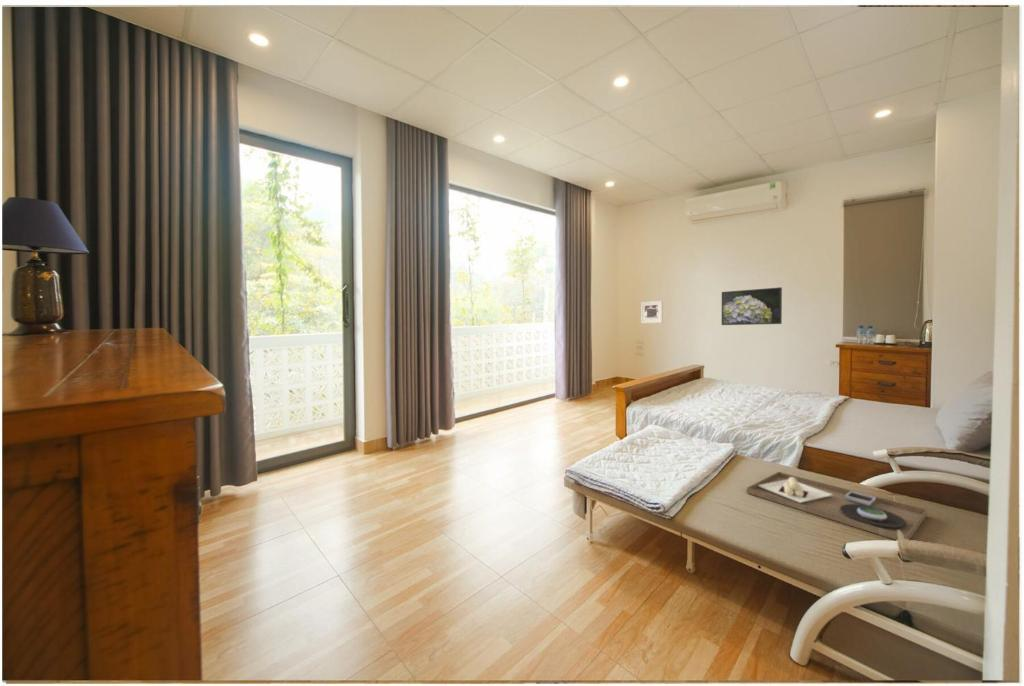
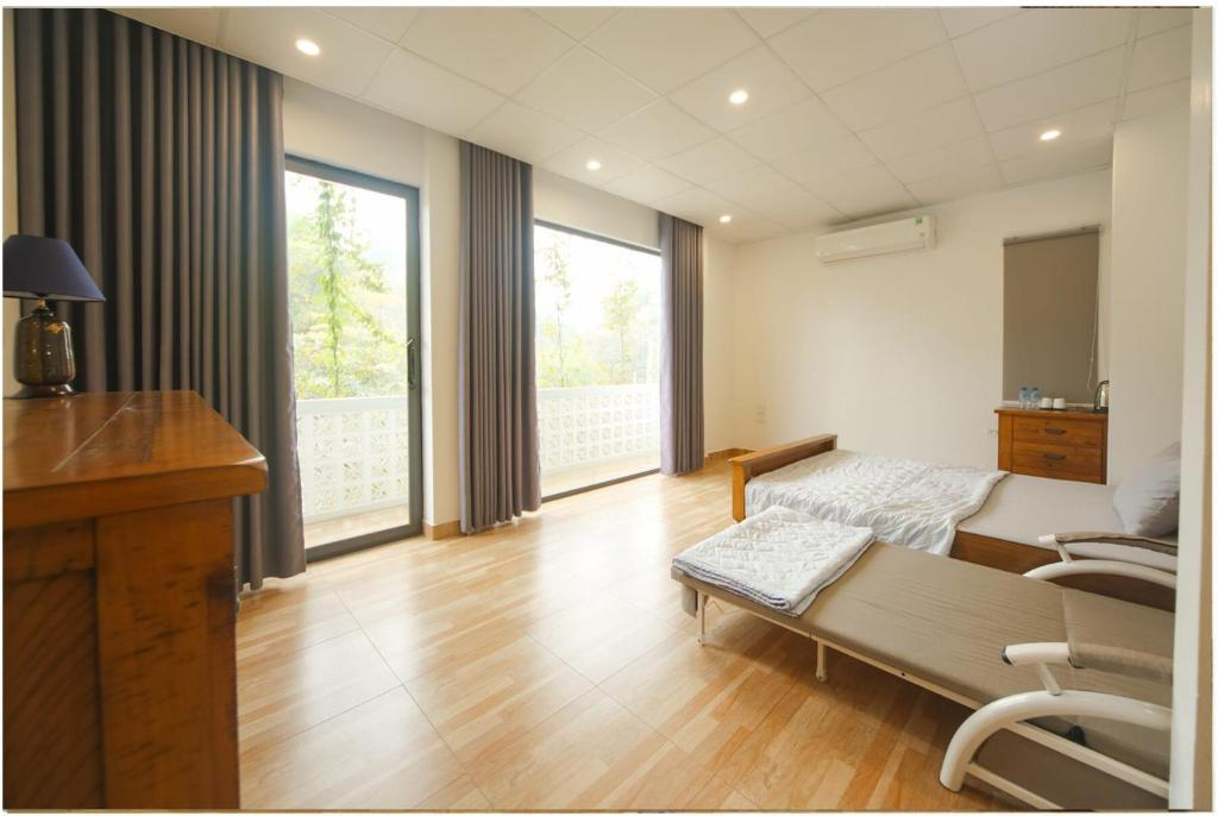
- platter [746,471,928,541]
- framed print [721,286,783,326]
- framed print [640,300,664,324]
